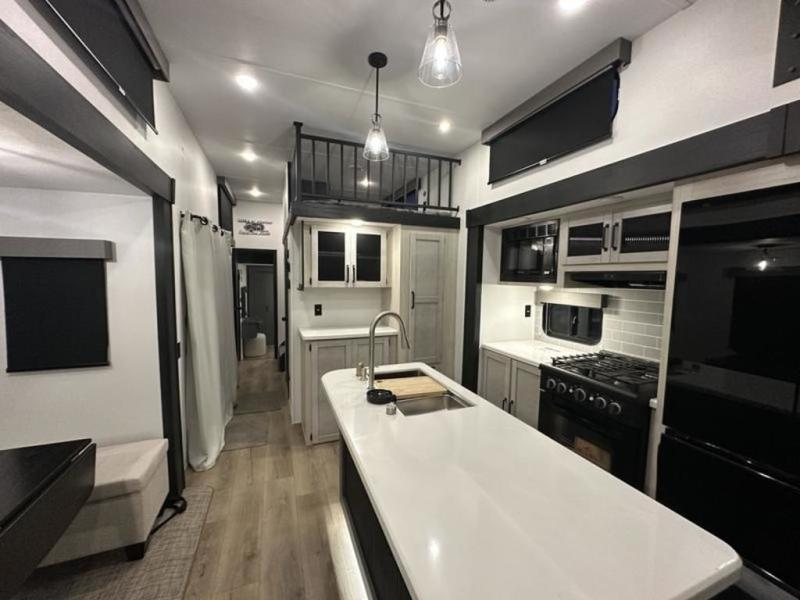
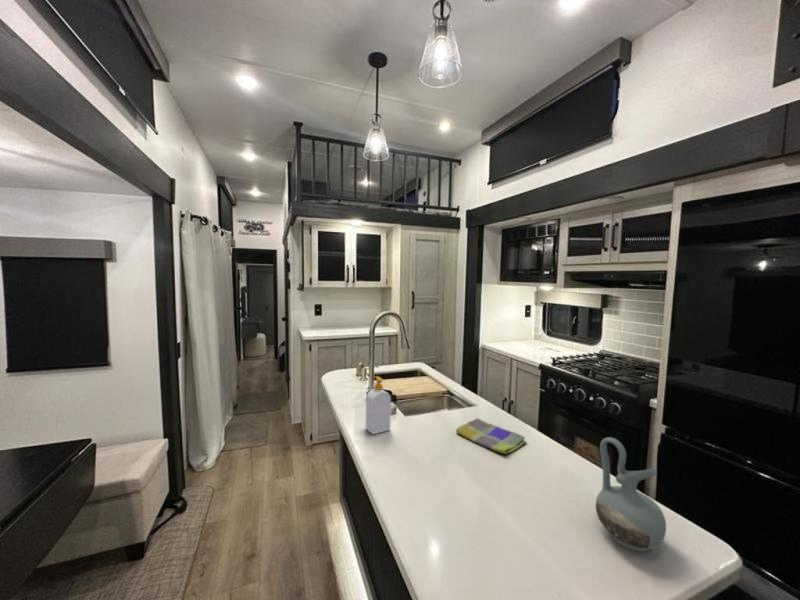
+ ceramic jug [595,436,667,552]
+ dish towel [455,417,528,455]
+ soap bottle [365,375,392,435]
